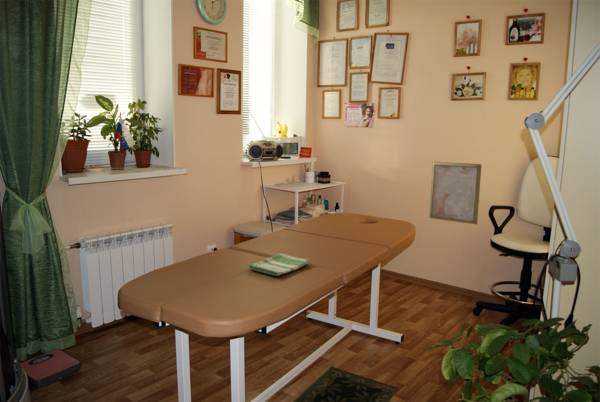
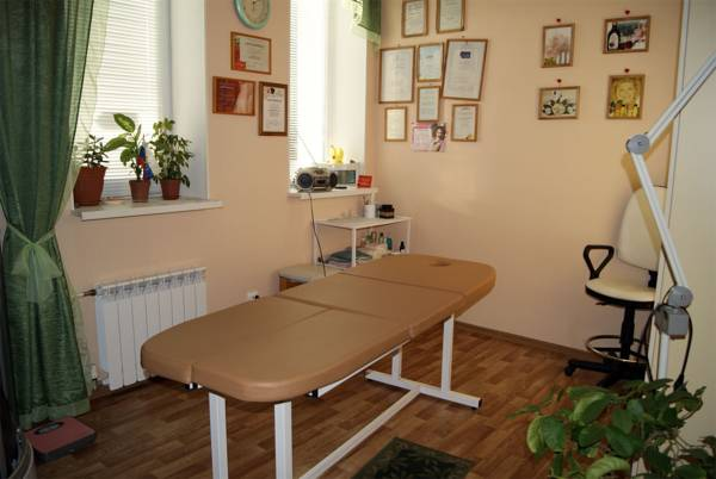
- dish towel [247,252,311,277]
- wall art [428,160,482,225]
